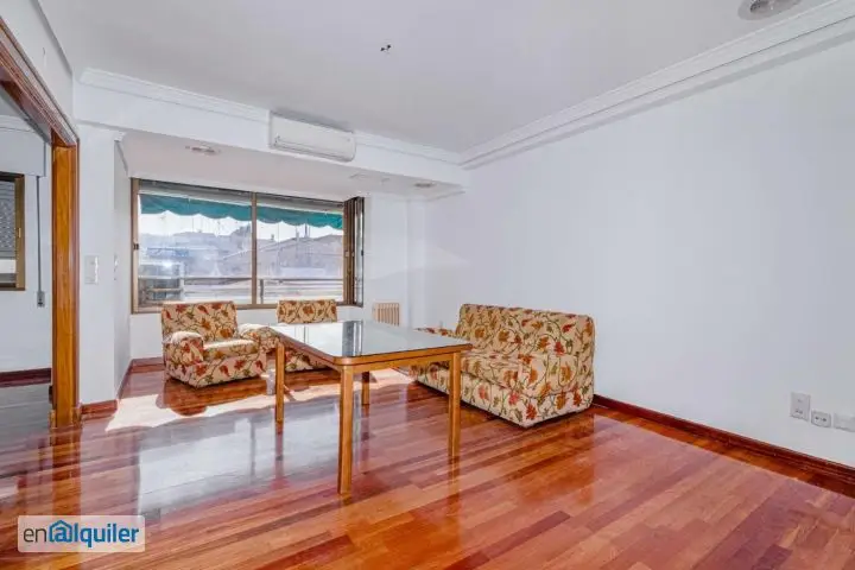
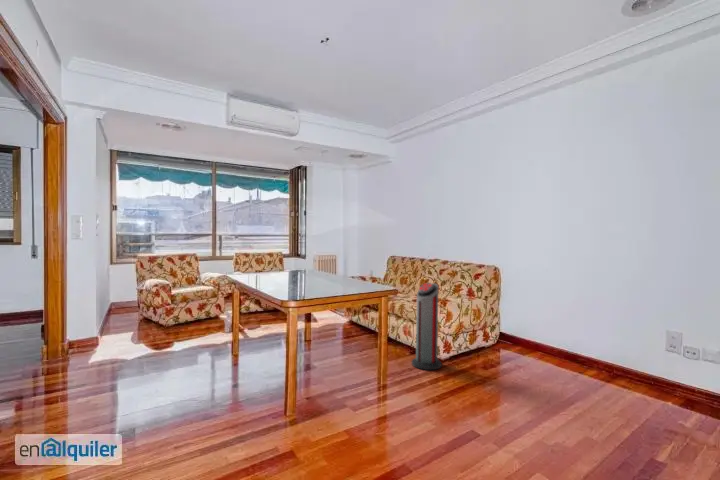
+ air purifier [411,282,443,371]
